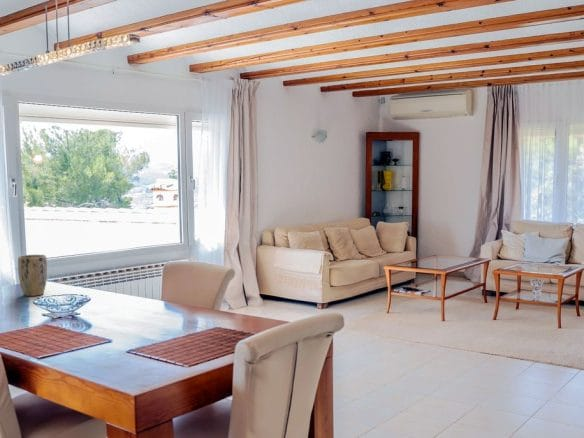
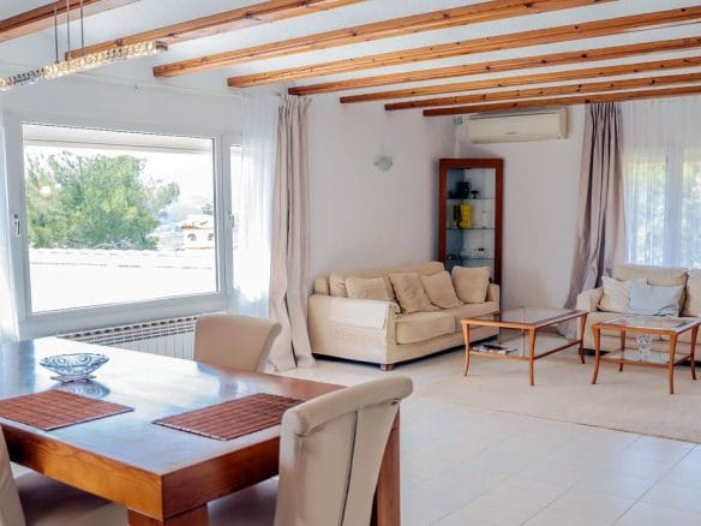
- plant pot [17,254,48,297]
